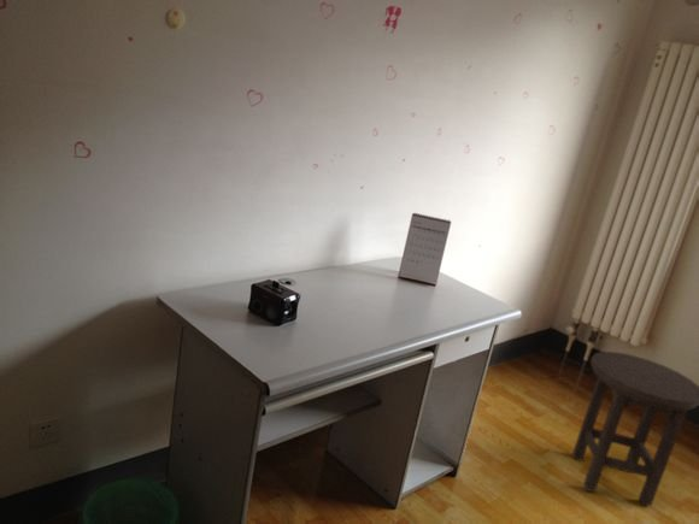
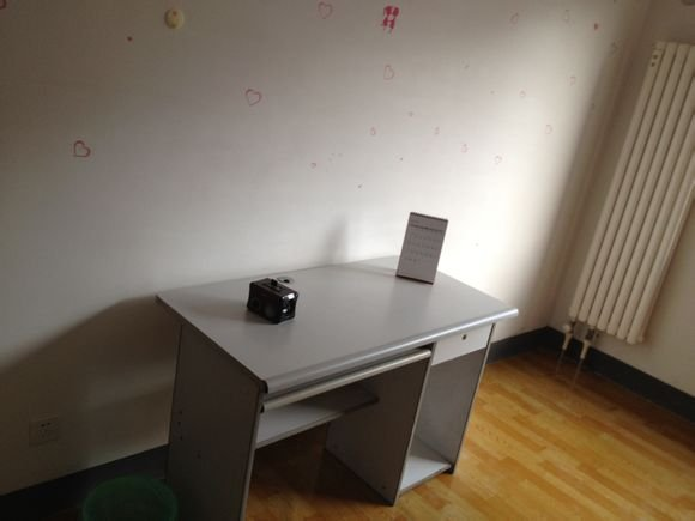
- stool [571,351,699,507]
